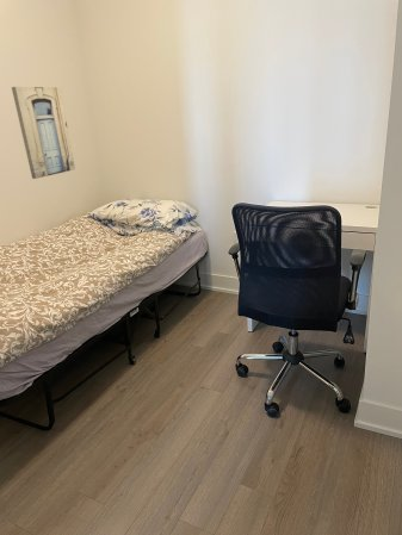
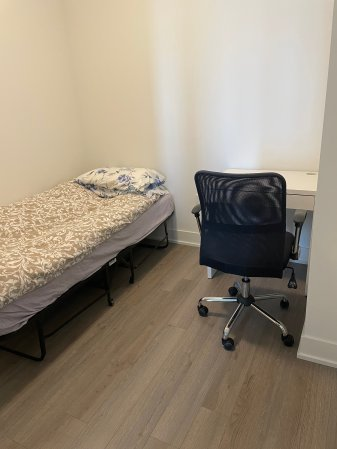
- wall art [11,86,76,180]
